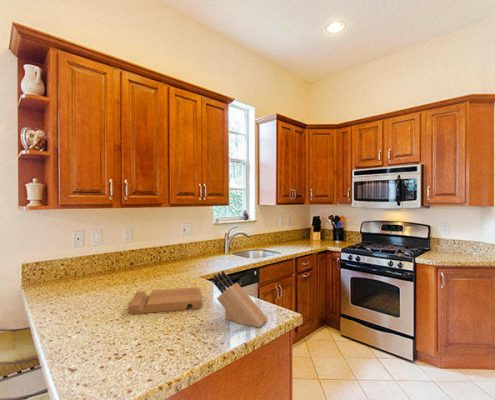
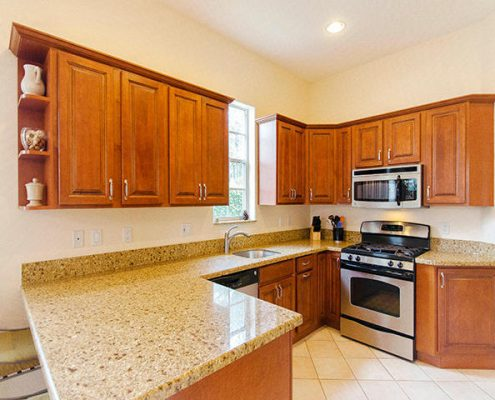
- cutting board [127,286,203,315]
- knife block [212,270,268,328]
